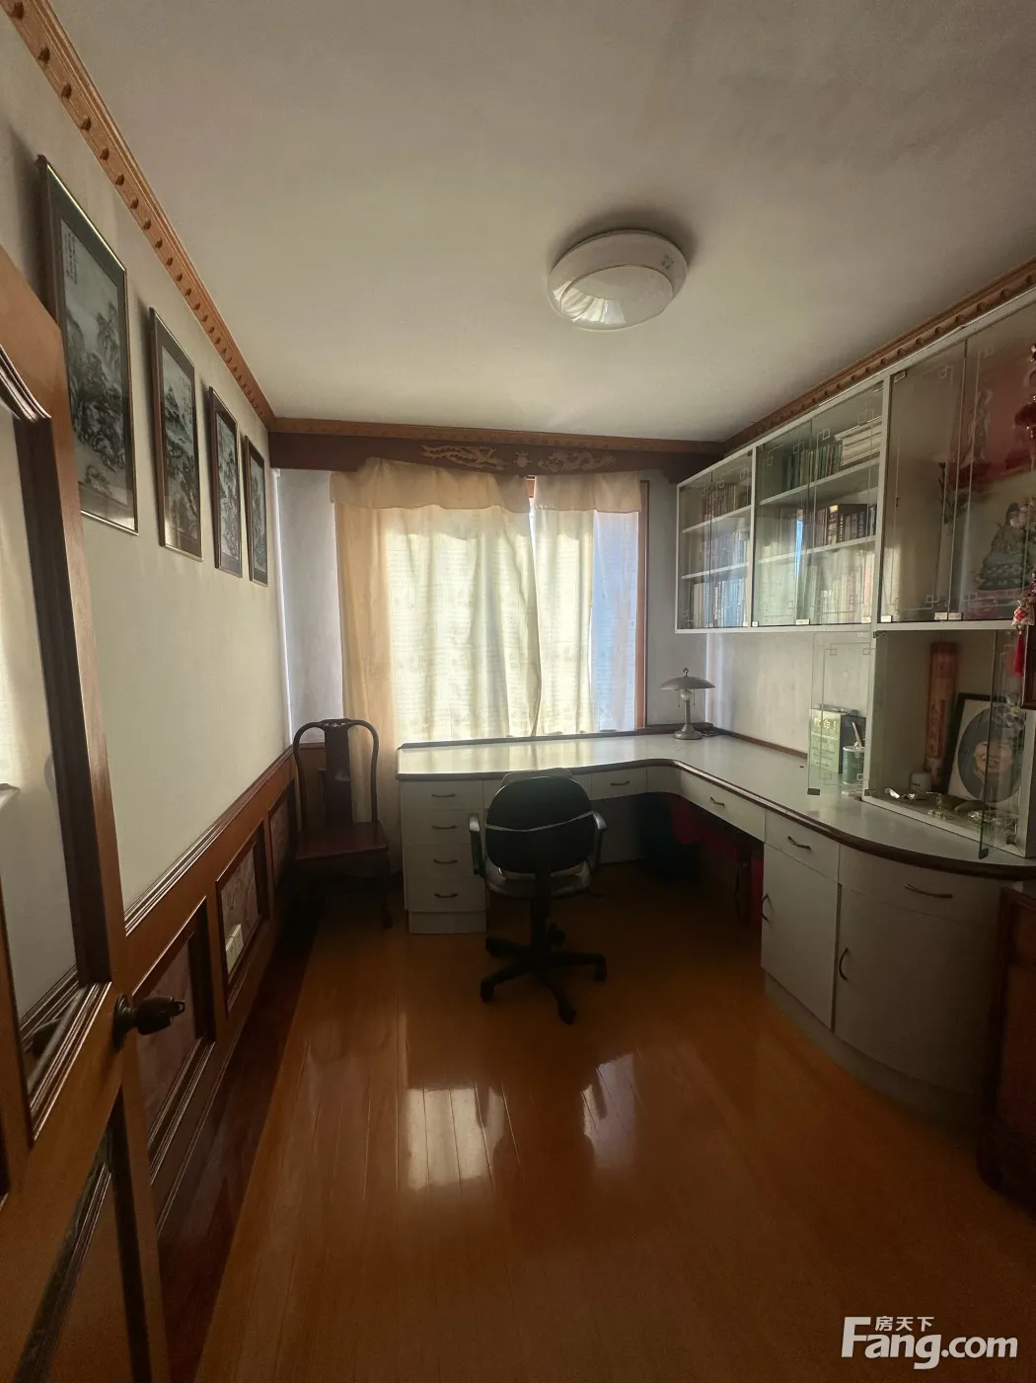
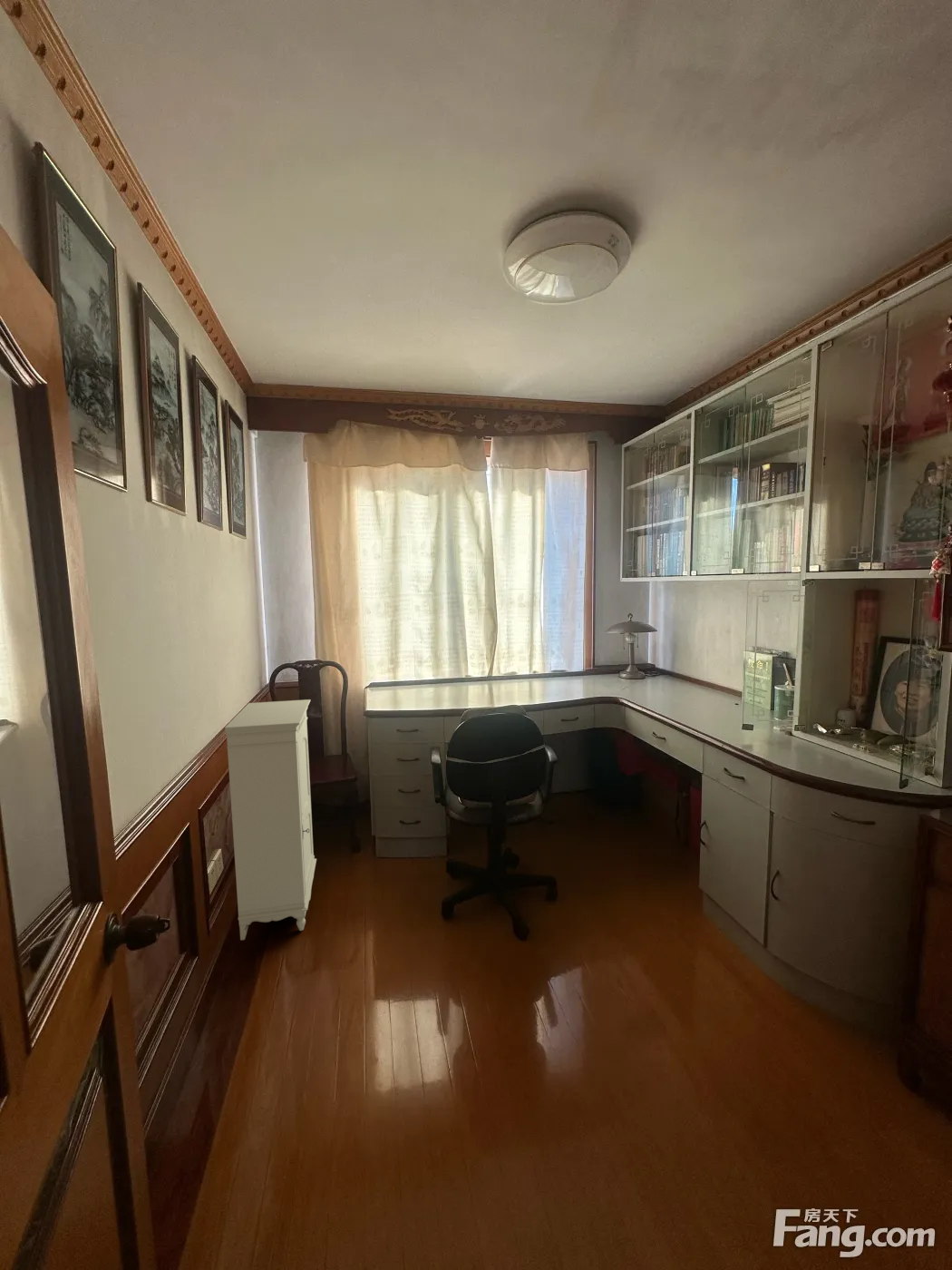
+ storage cabinet [224,699,317,942]
